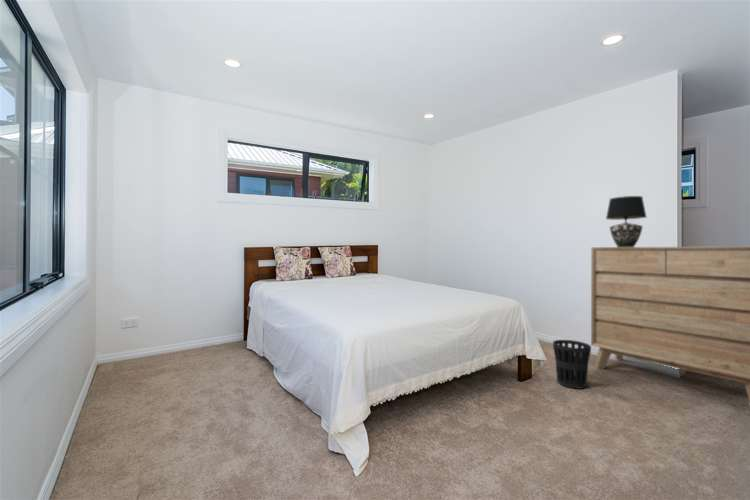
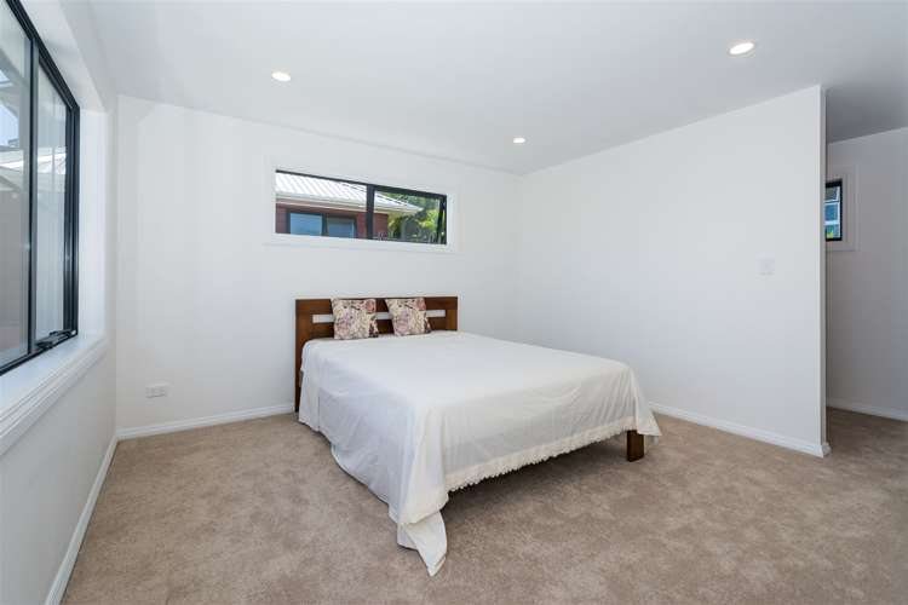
- wastebasket [552,339,592,390]
- dresser [590,245,750,402]
- table lamp [605,195,647,247]
